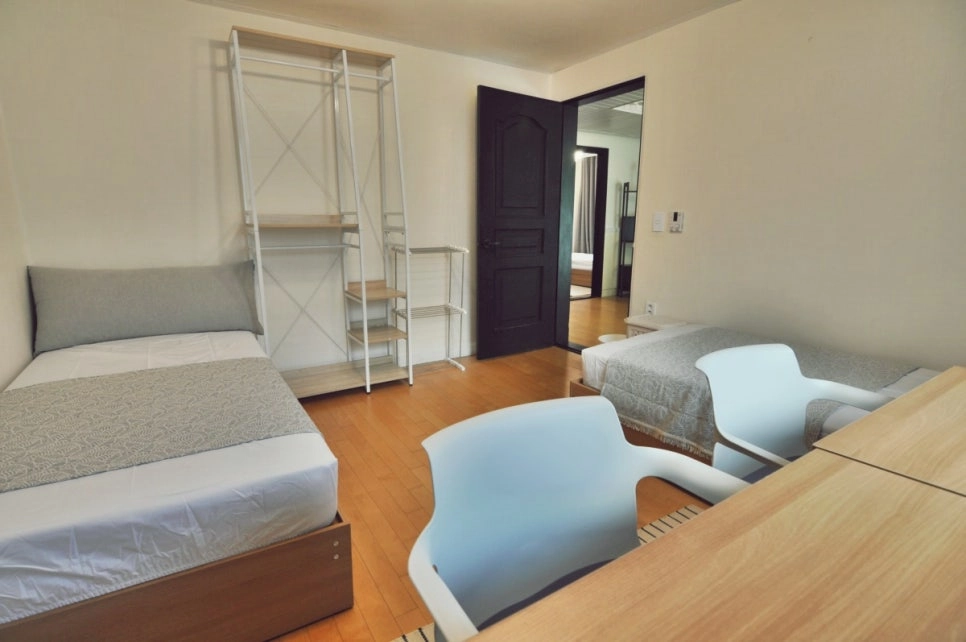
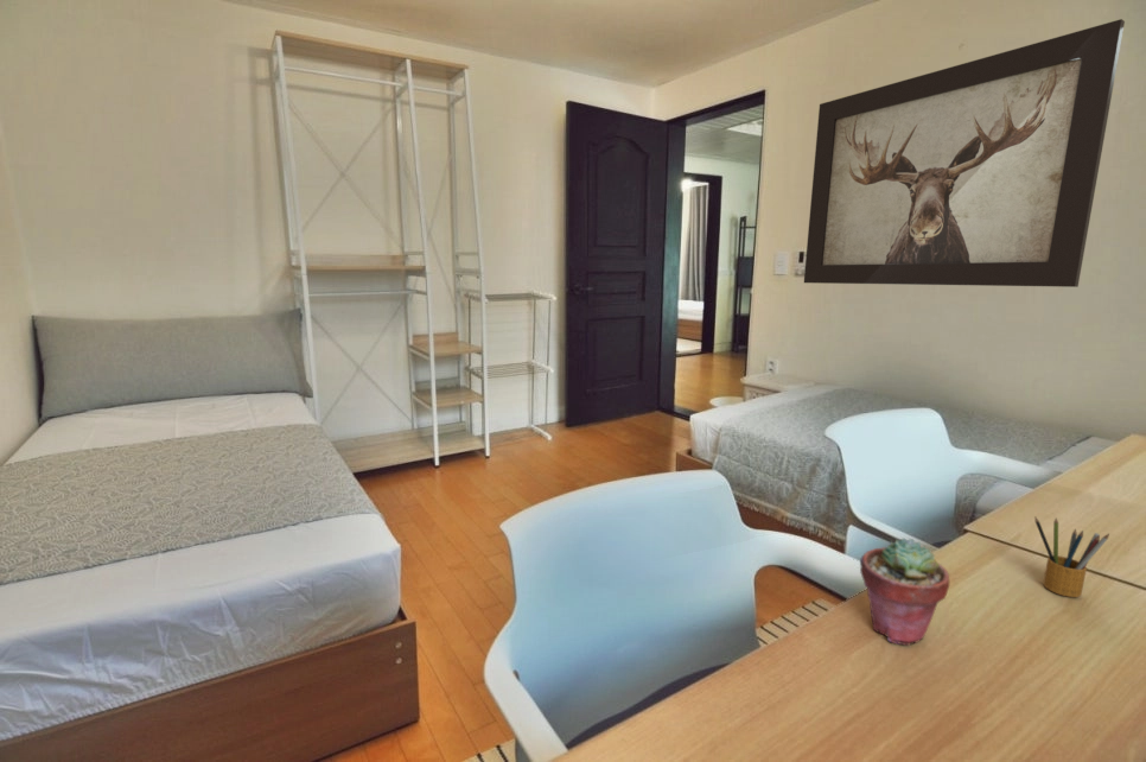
+ pencil box [1033,515,1110,598]
+ wall art [803,18,1126,288]
+ potted succulent [859,536,950,646]
